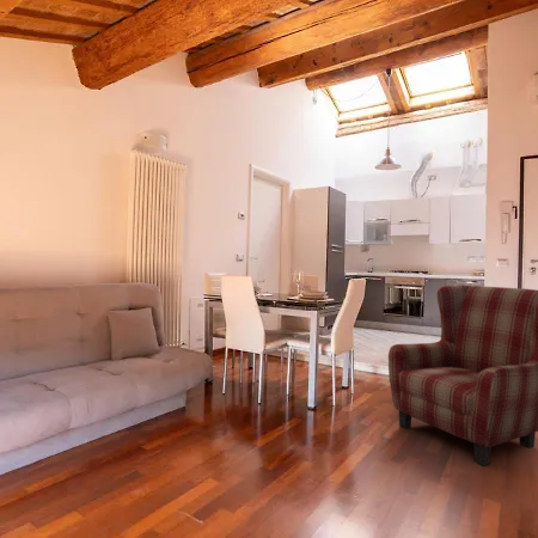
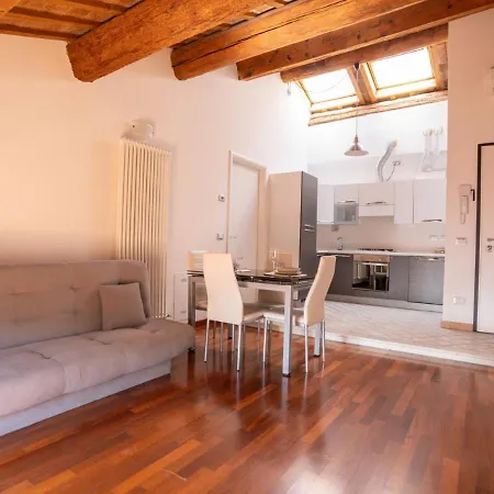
- armchair [387,283,538,467]
